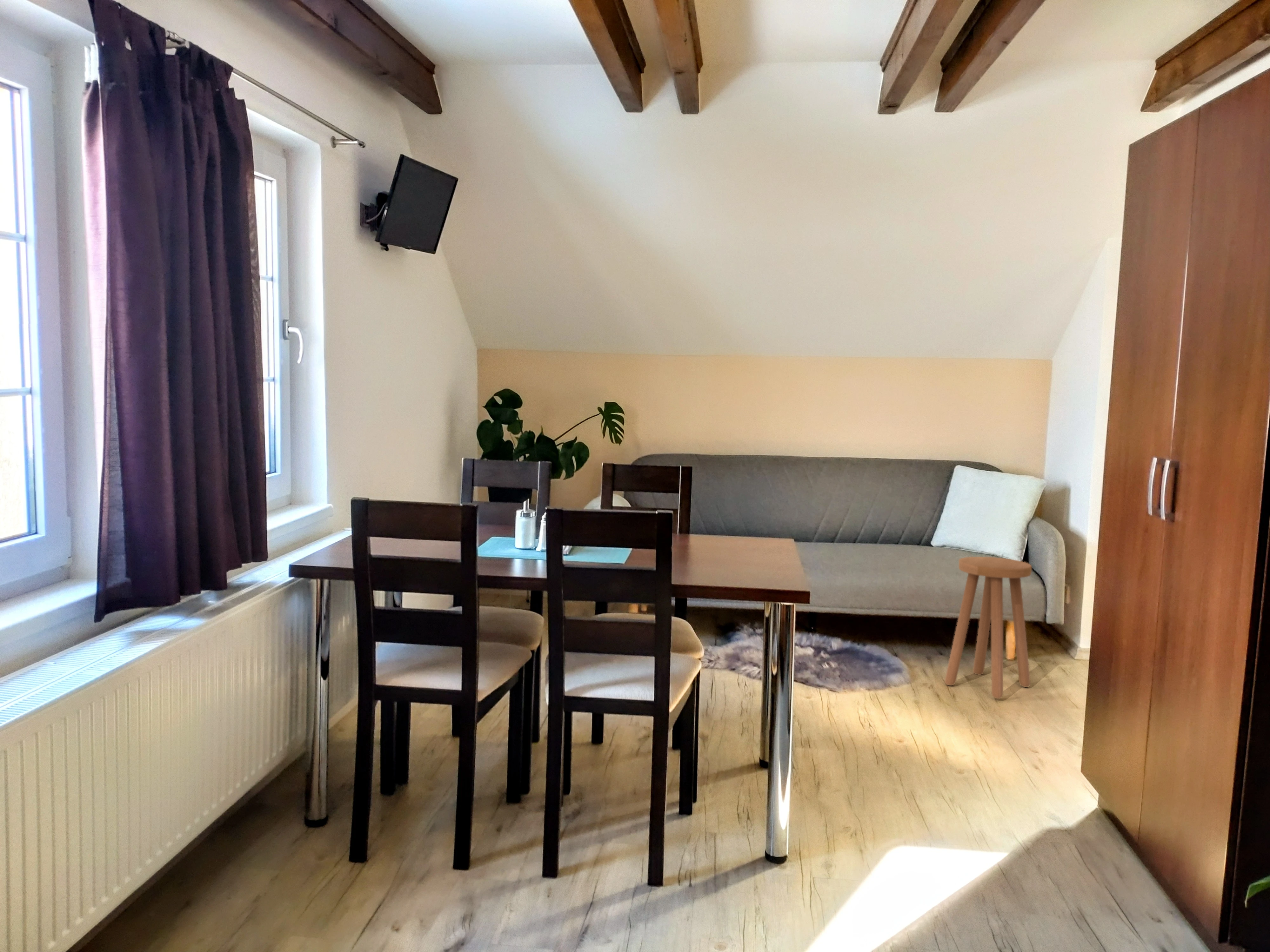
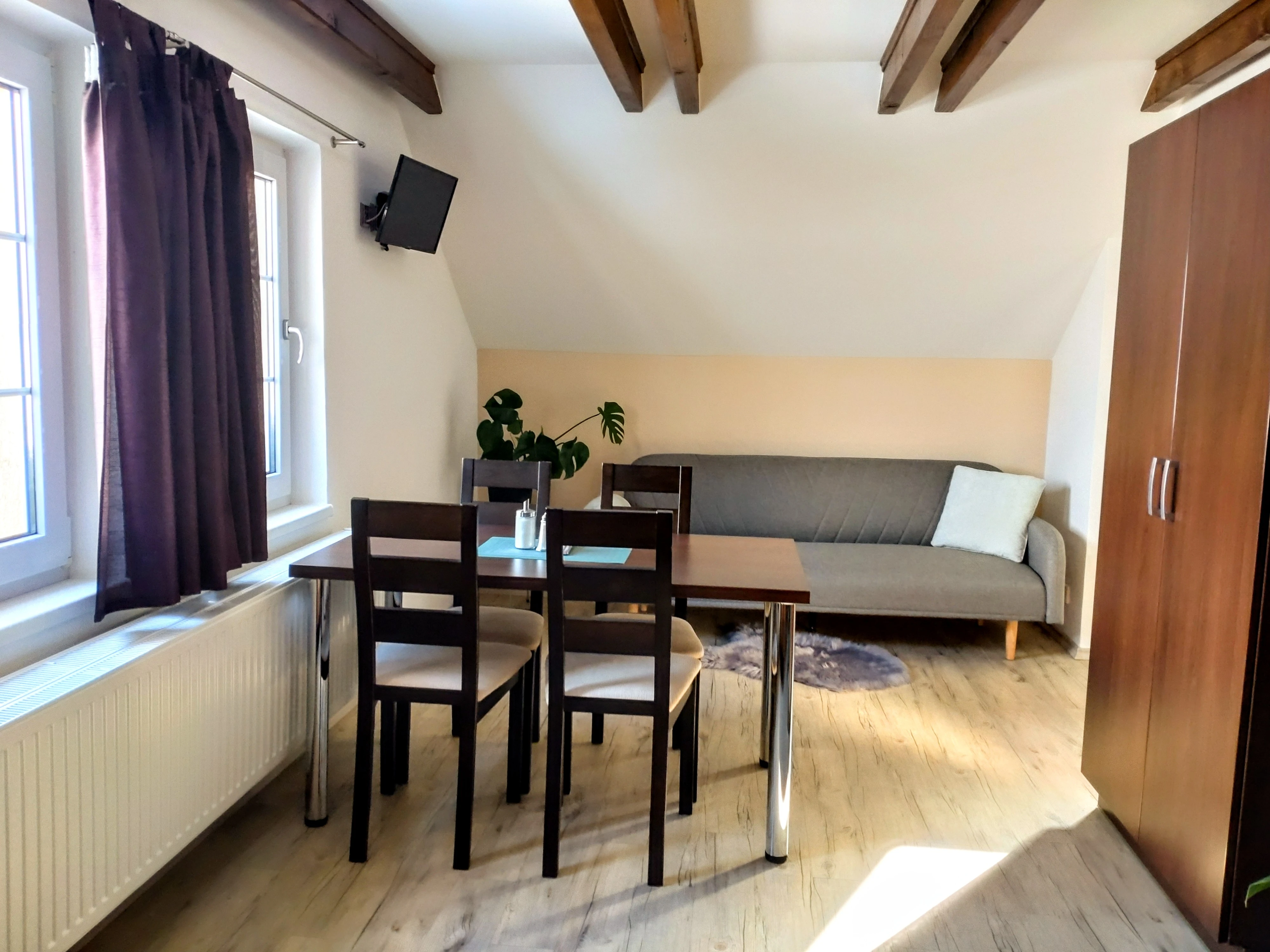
- stool [944,556,1032,699]
